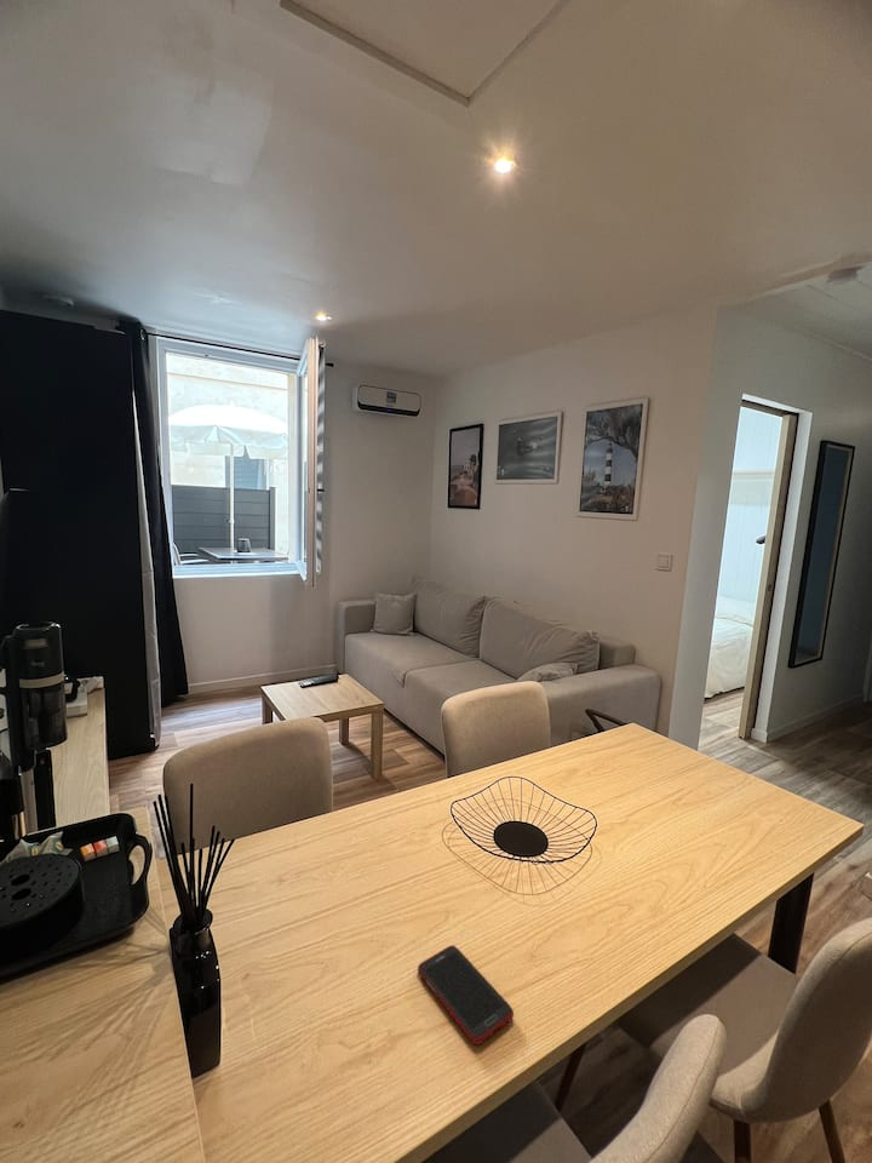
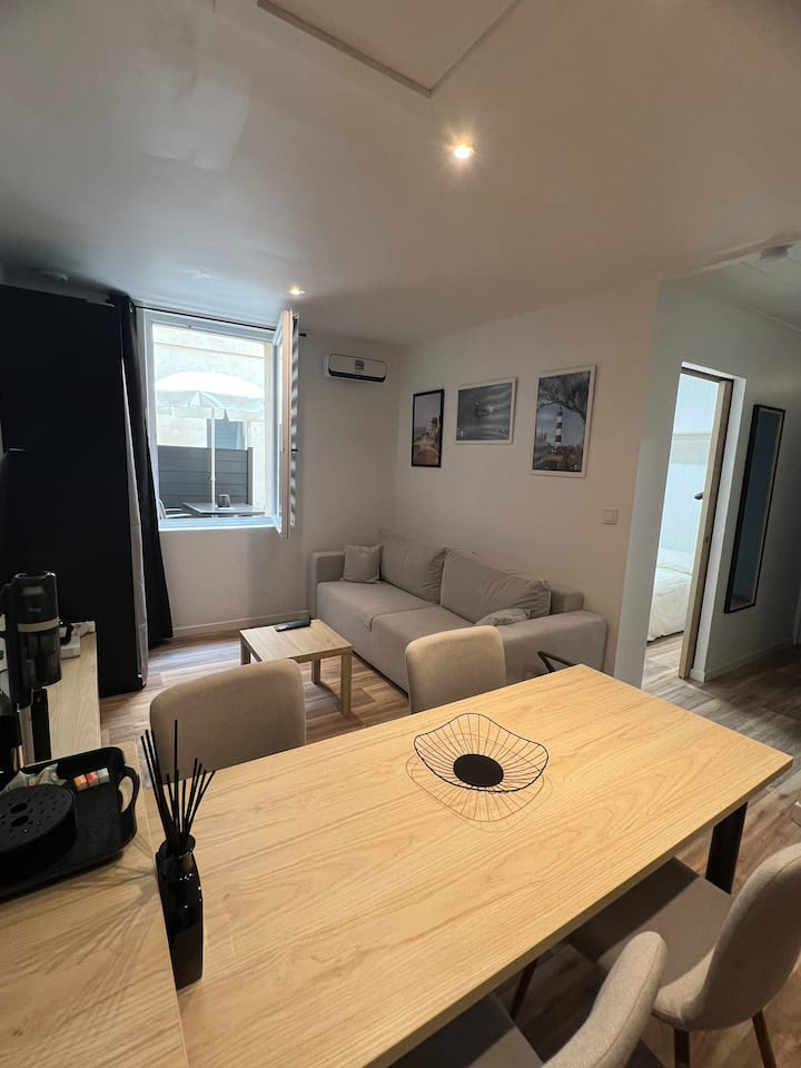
- cell phone [417,944,515,1045]
